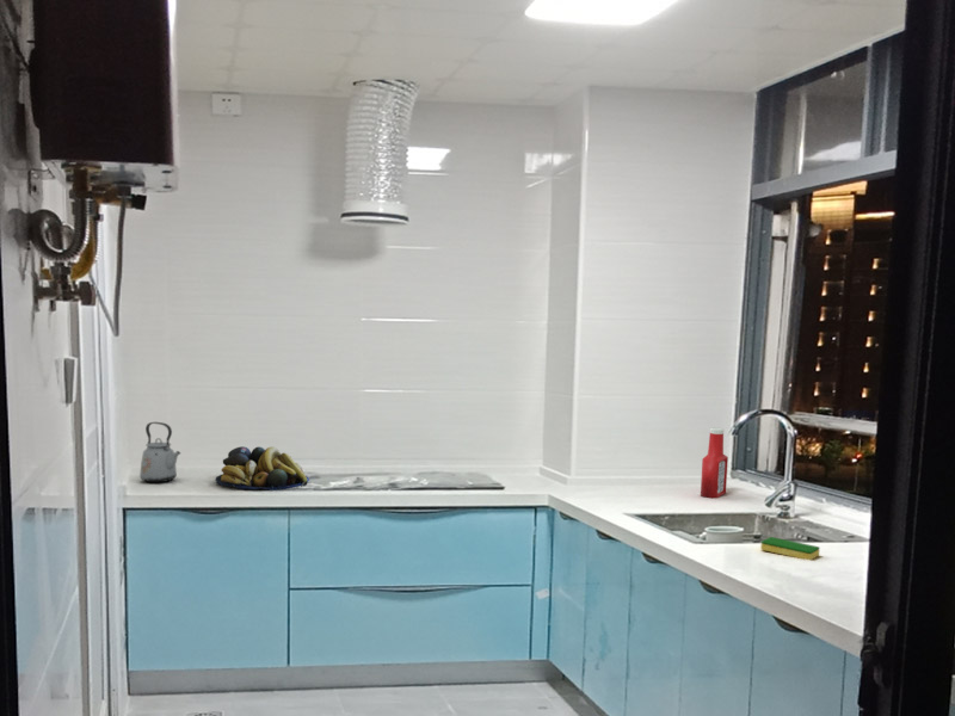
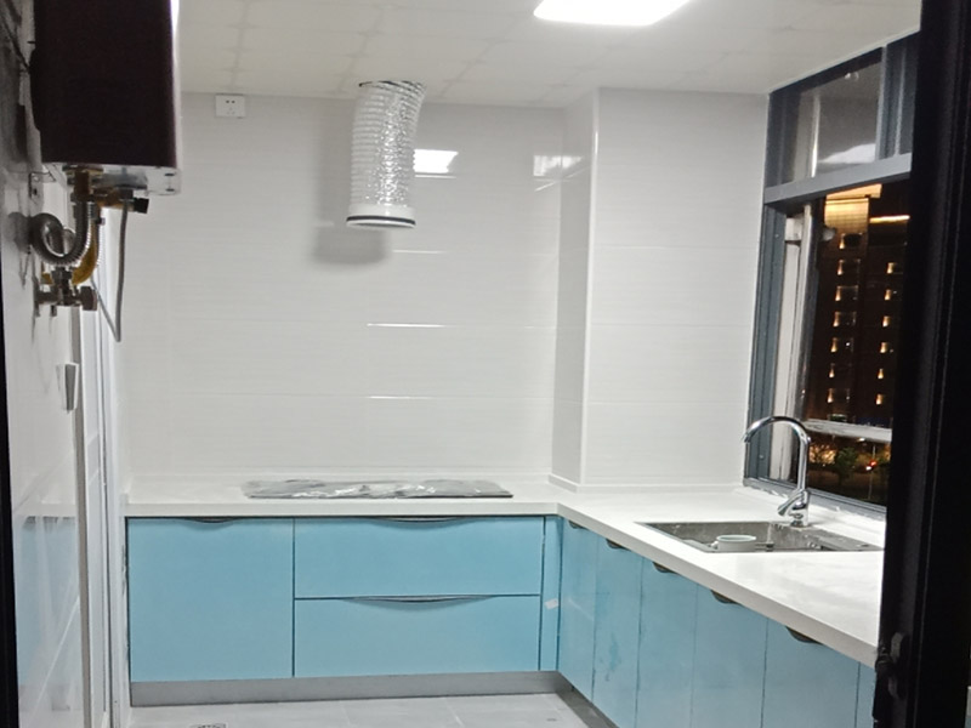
- soap bottle [700,426,729,499]
- kettle [138,421,181,483]
- fruit bowl [215,445,309,492]
- dish sponge [759,536,821,561]
